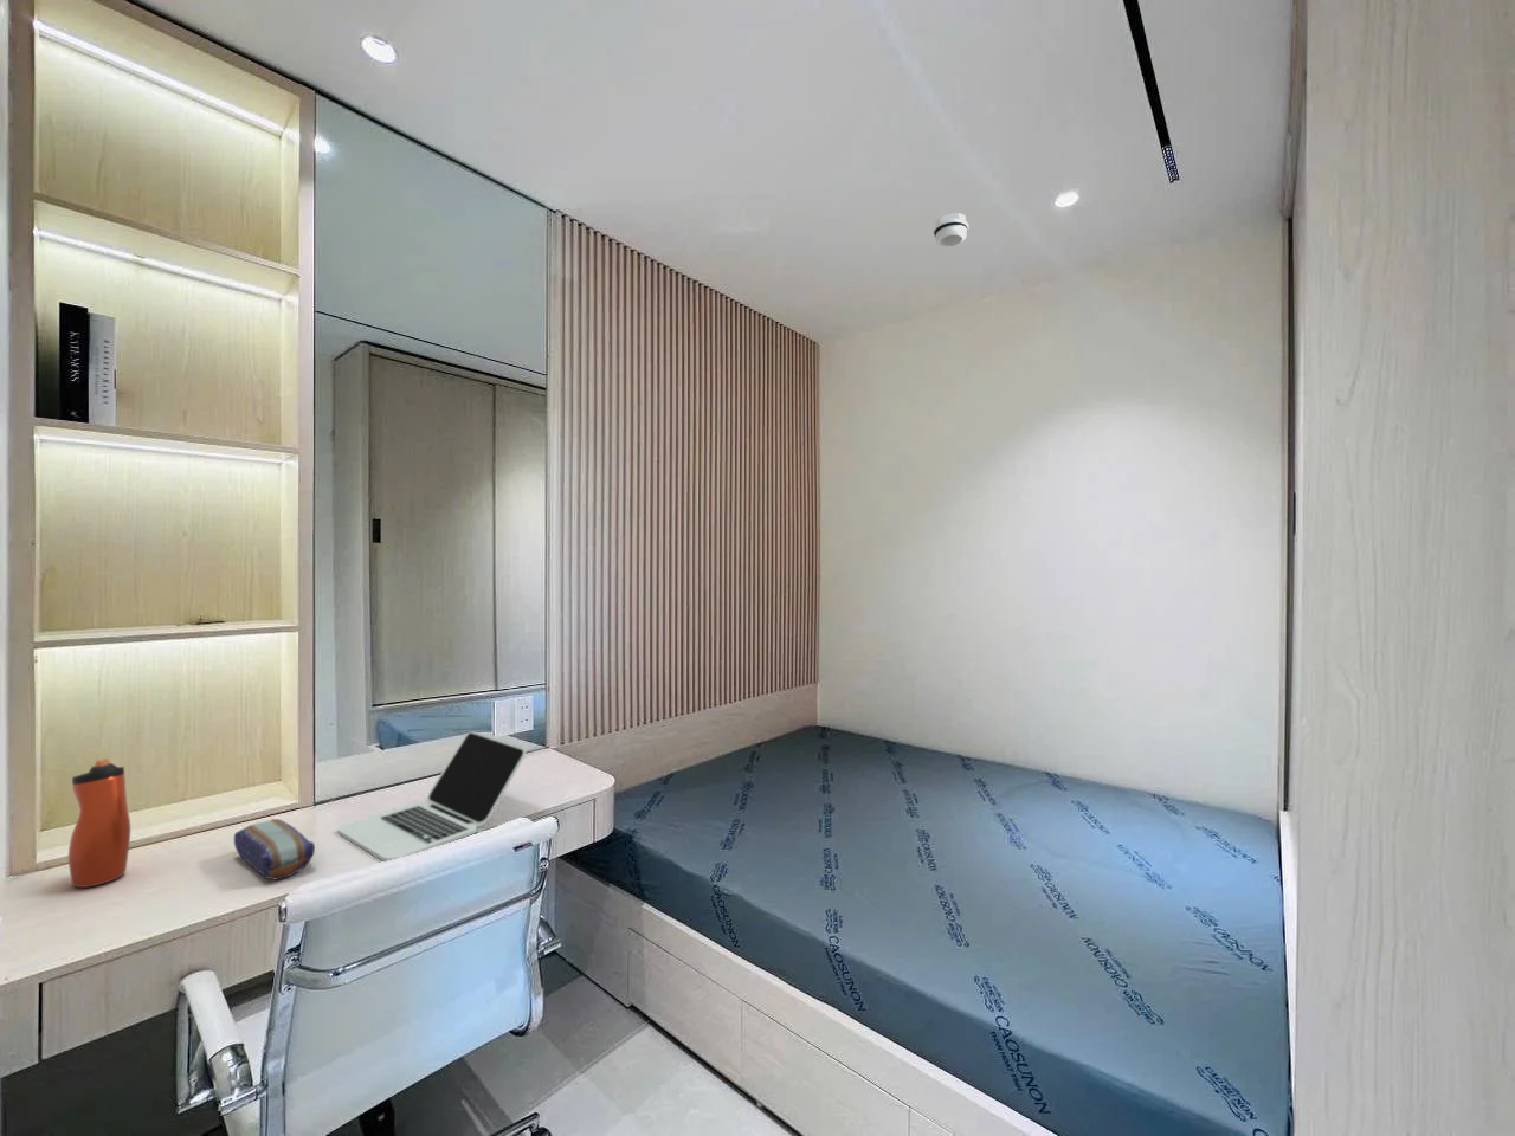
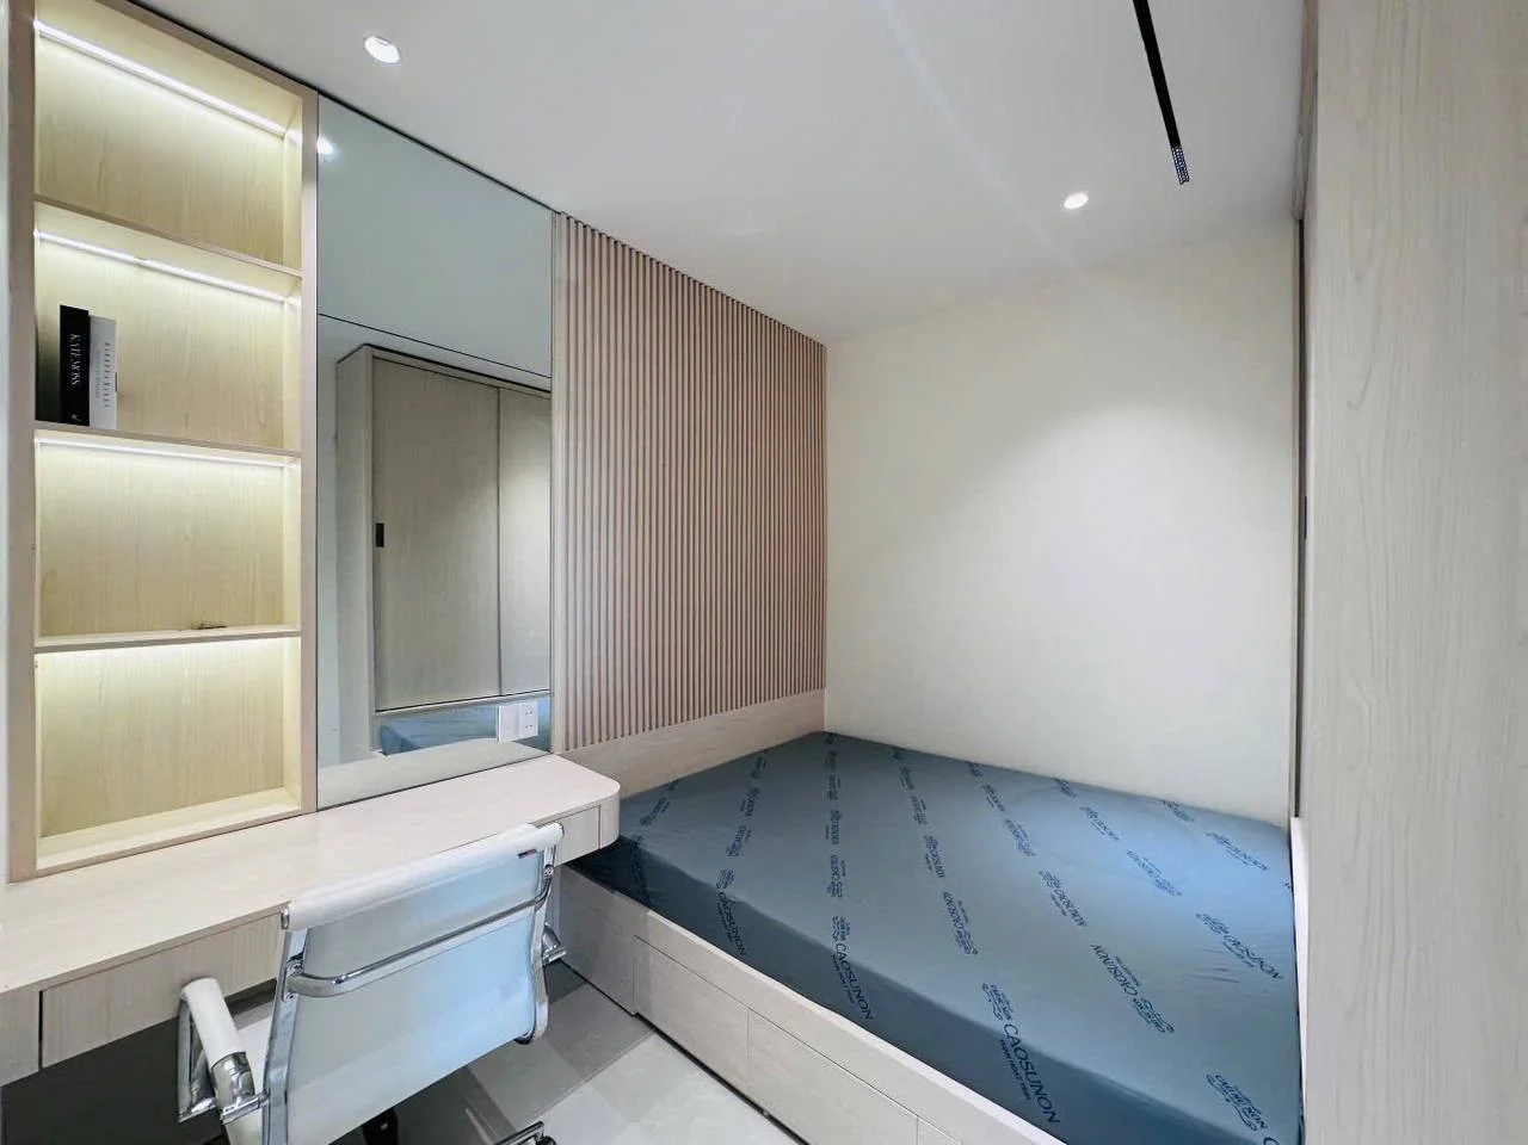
- pencil case [233,817,316,881]
- laptop [336,730,527,863]
- smoke detector [933,212,970,248]
- water bottle [68,758,131,889]
